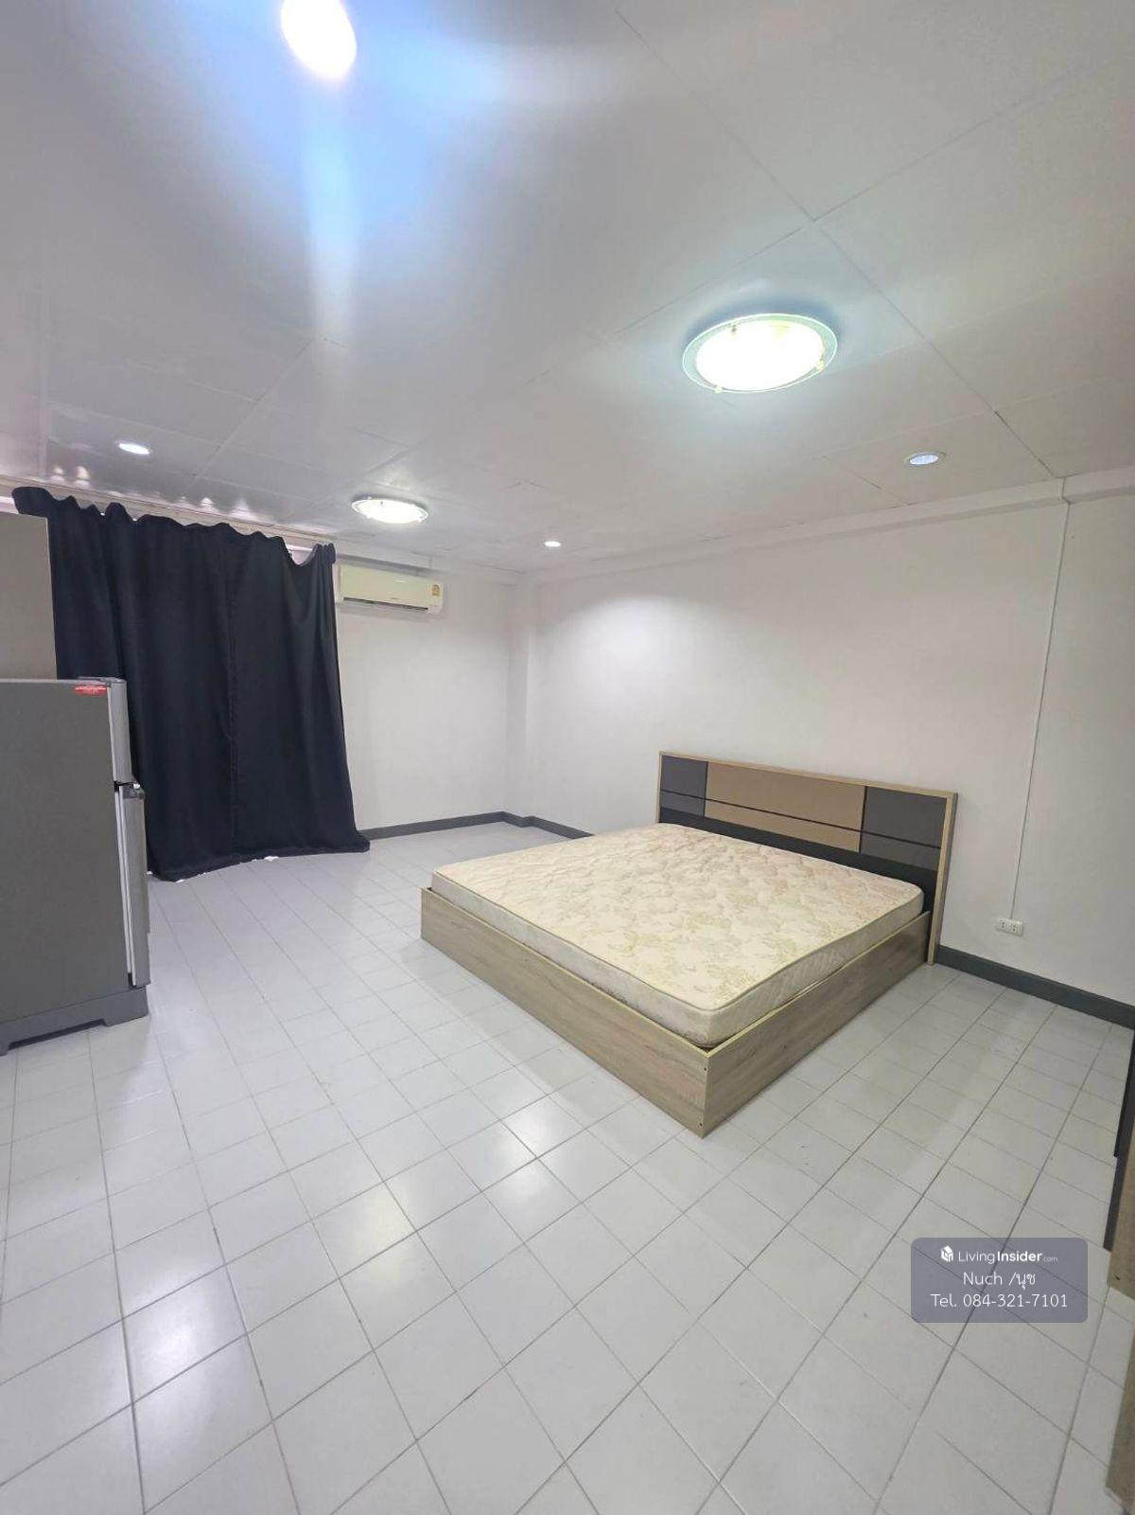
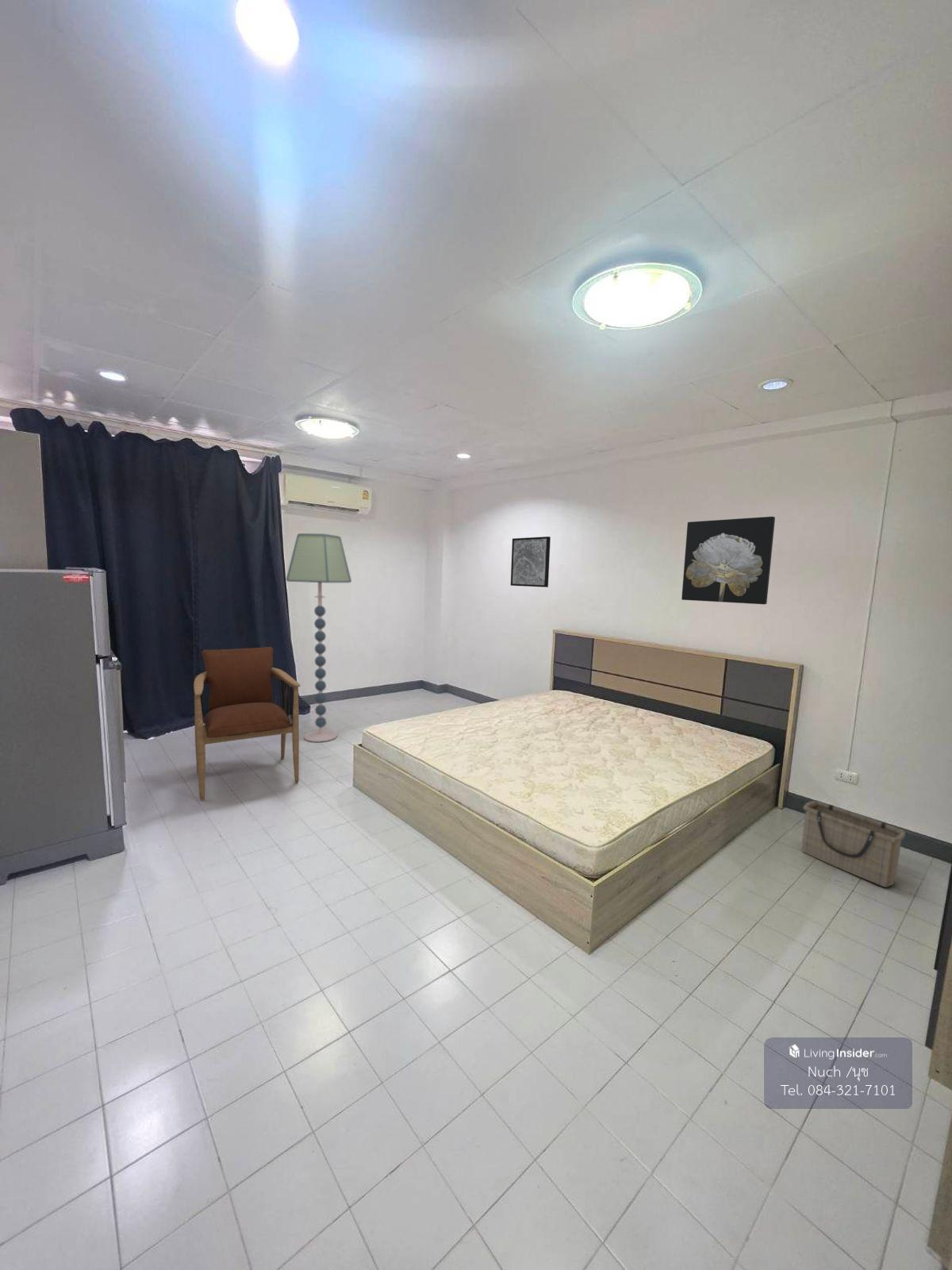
+ wall art [510,536,551,588]
+ armchair [193,646,301,801]
+ wall art [681,516,776,605]
+ floor lamp [286,533,352,743]
+ basket [801,800,906,888]
